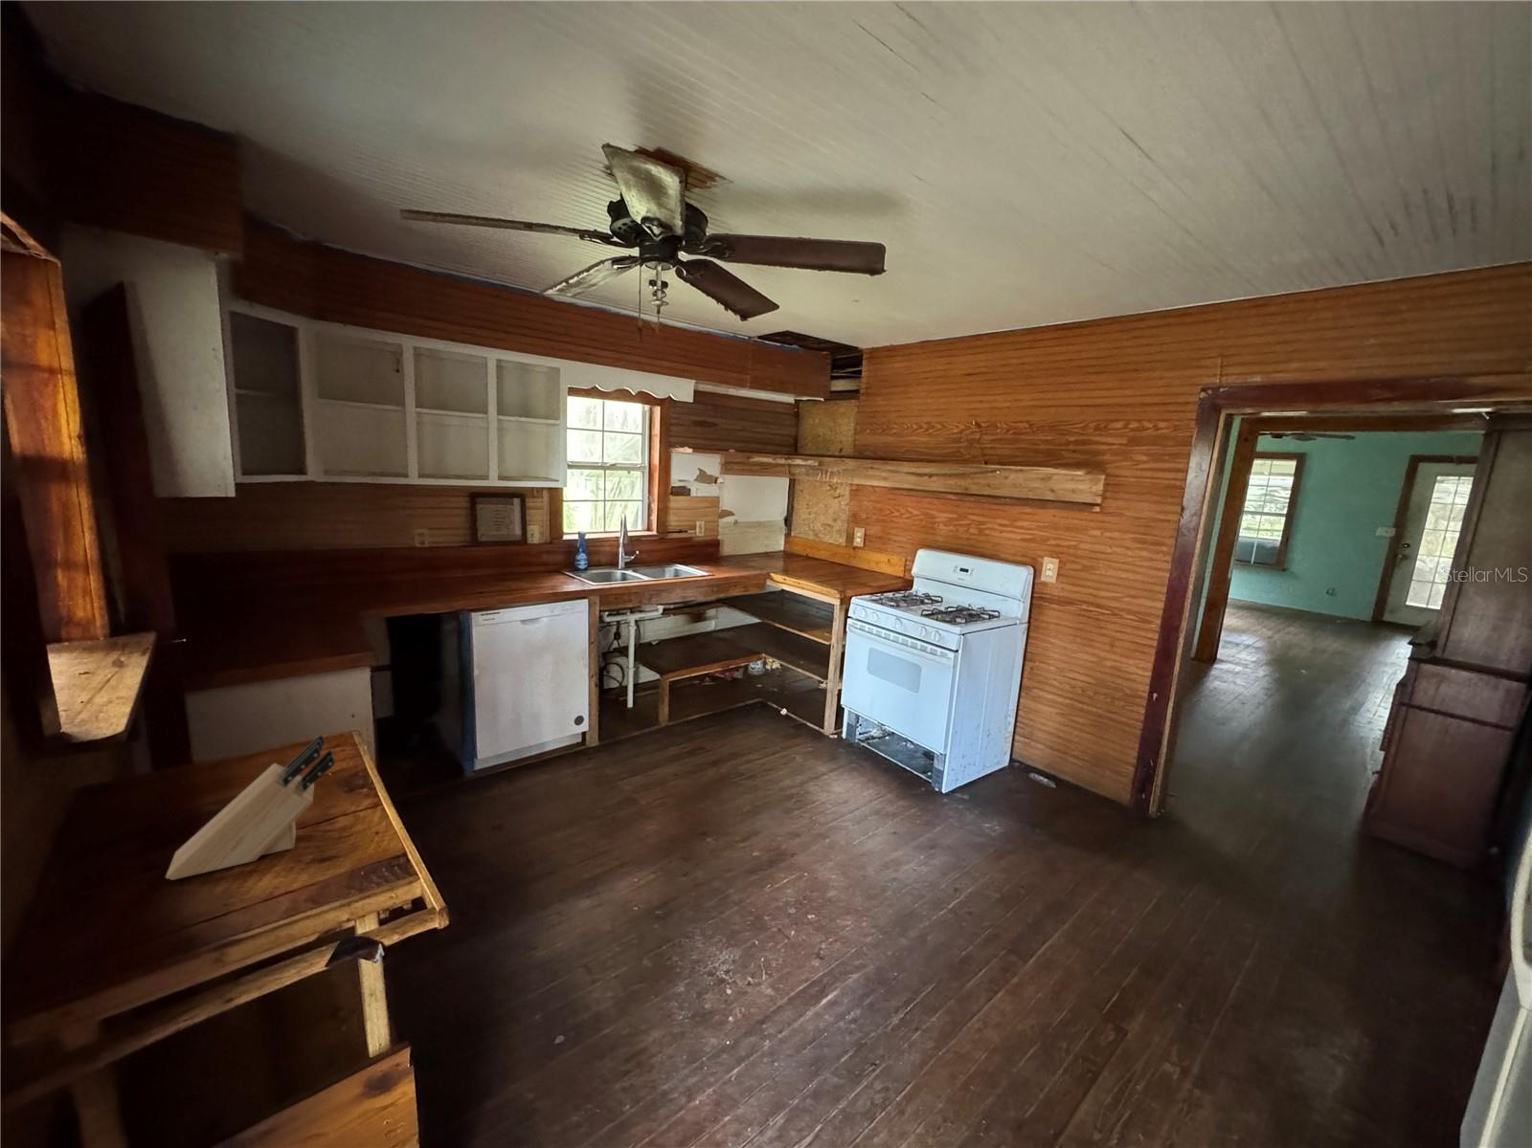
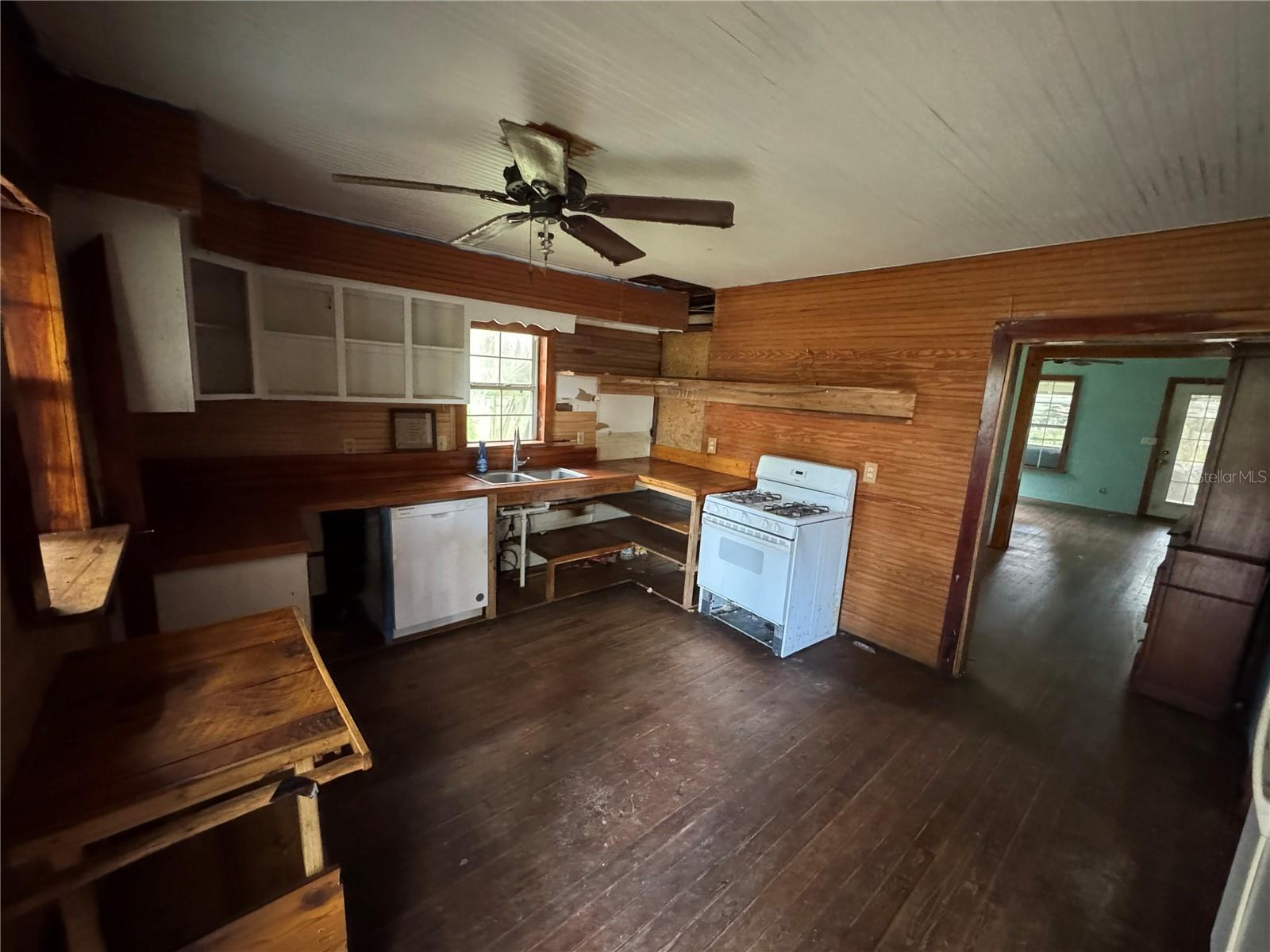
- knife block [165,733,337,882]
